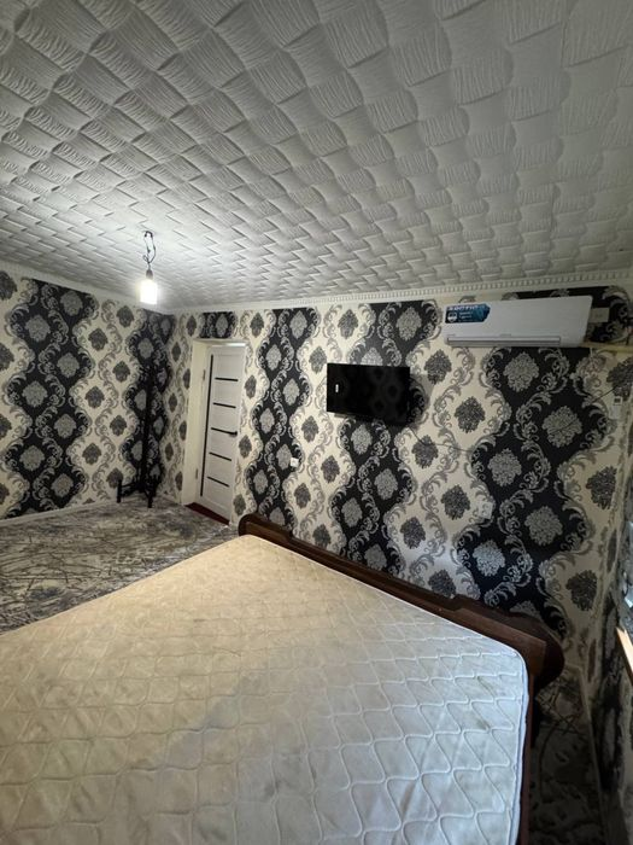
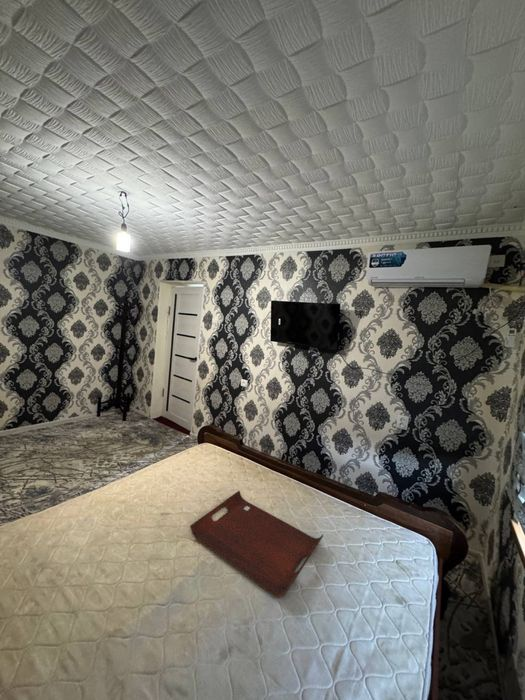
+ serving tray [189,490,324,598]
